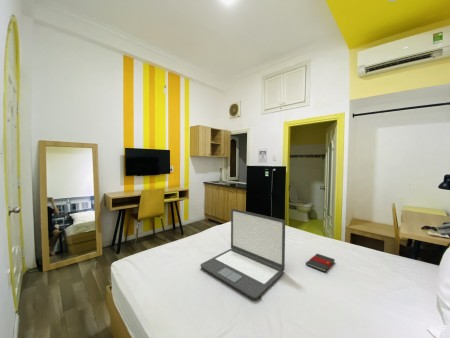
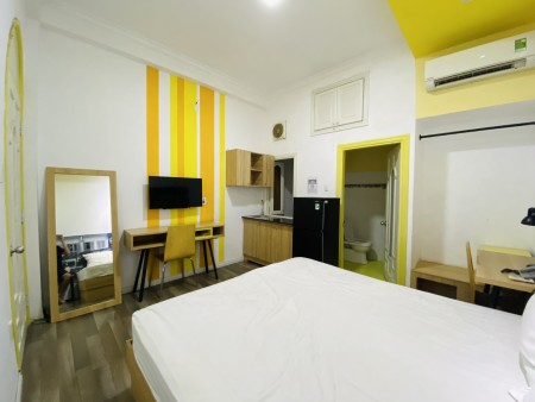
- book [305,253,336,273]
- laptop [199,208,286,300]
